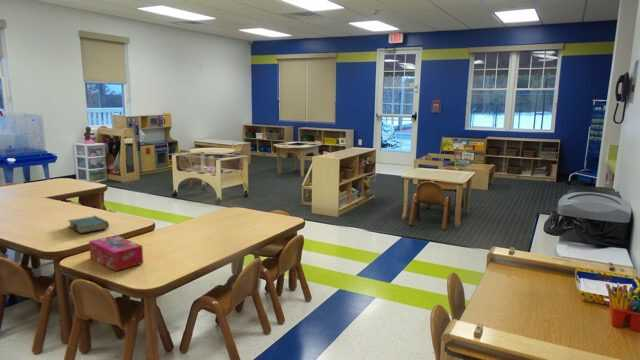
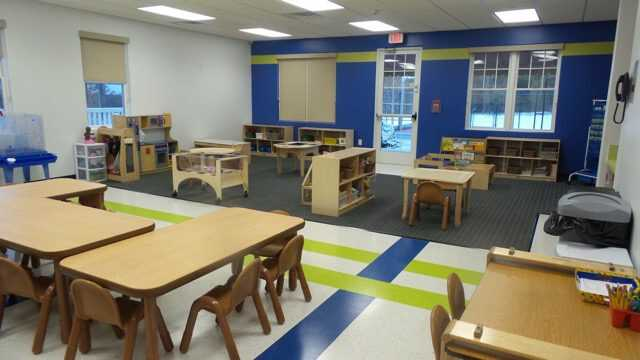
- book [67,215,110,234]
- tissue box [88,234,144,272]
